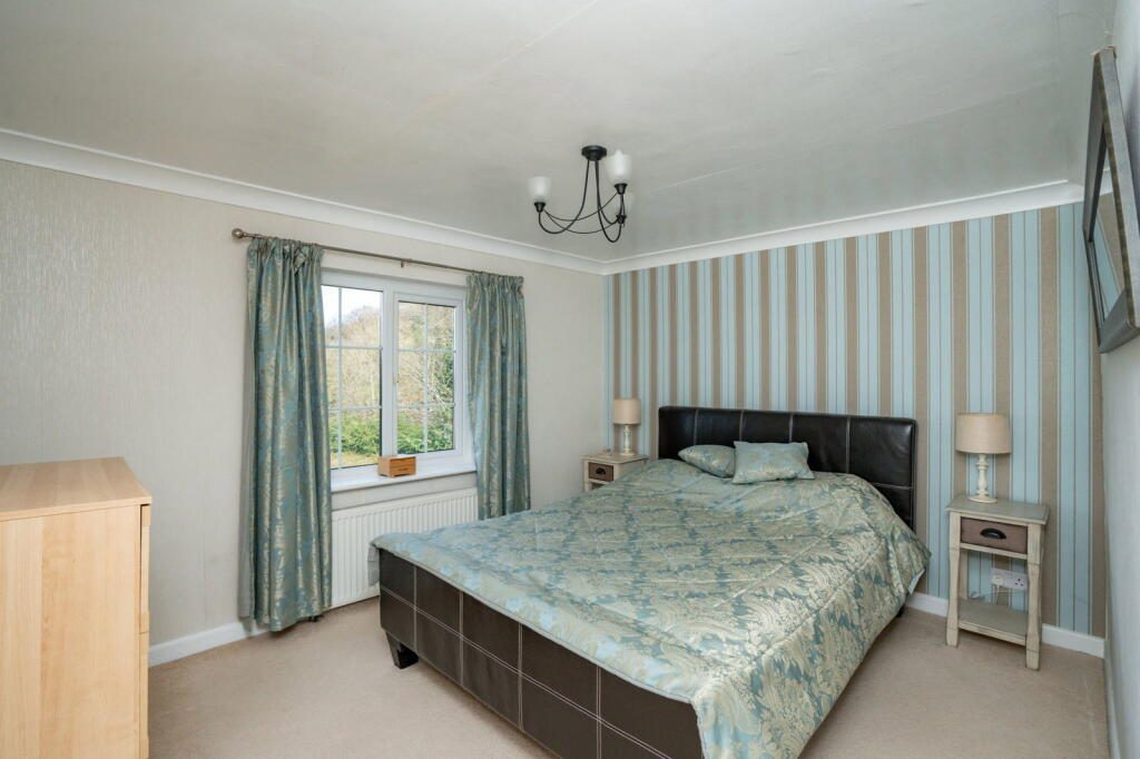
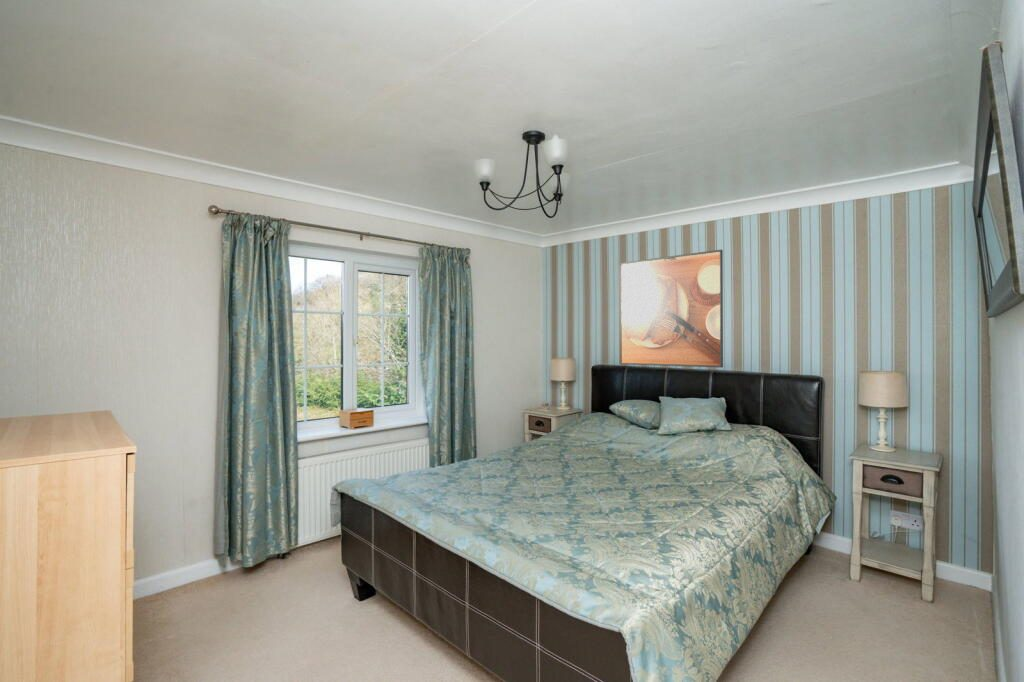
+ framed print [619,249,724,368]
